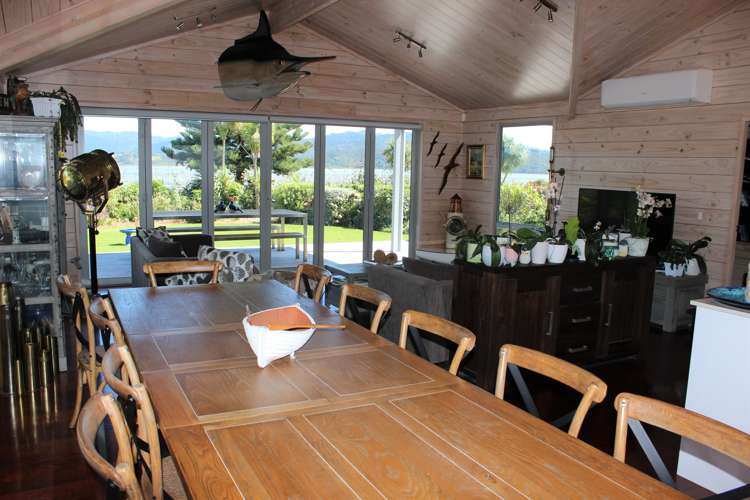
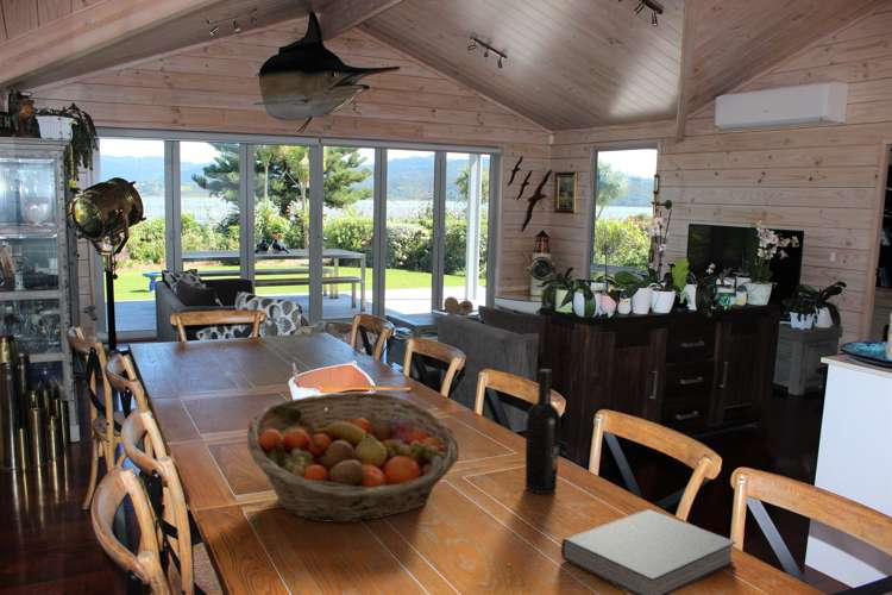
+ fruit basket [246,390,460,524]
+ book [560,508,737,595]
+ wine bottle [524,368,563,495]
